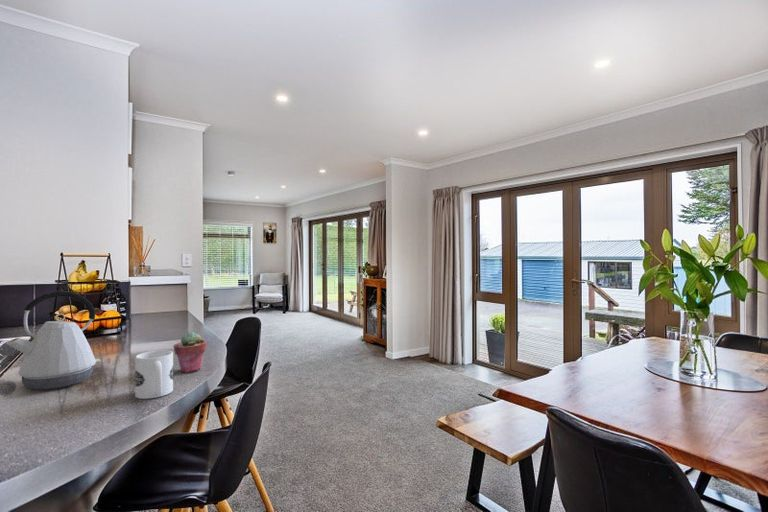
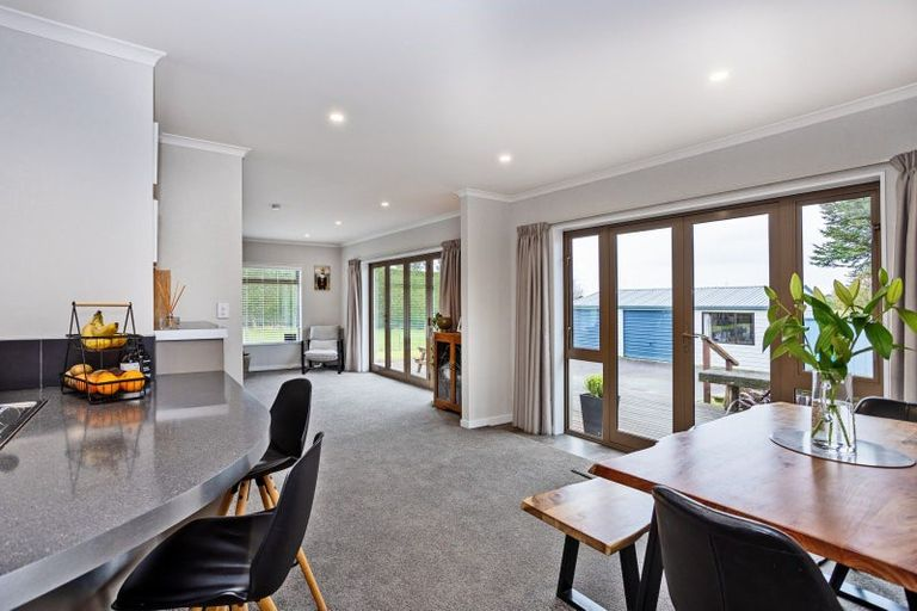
- kettle [6,290,101,391]
- mug [134,350,174,400]
- potted succulent [173,331,207,374]
